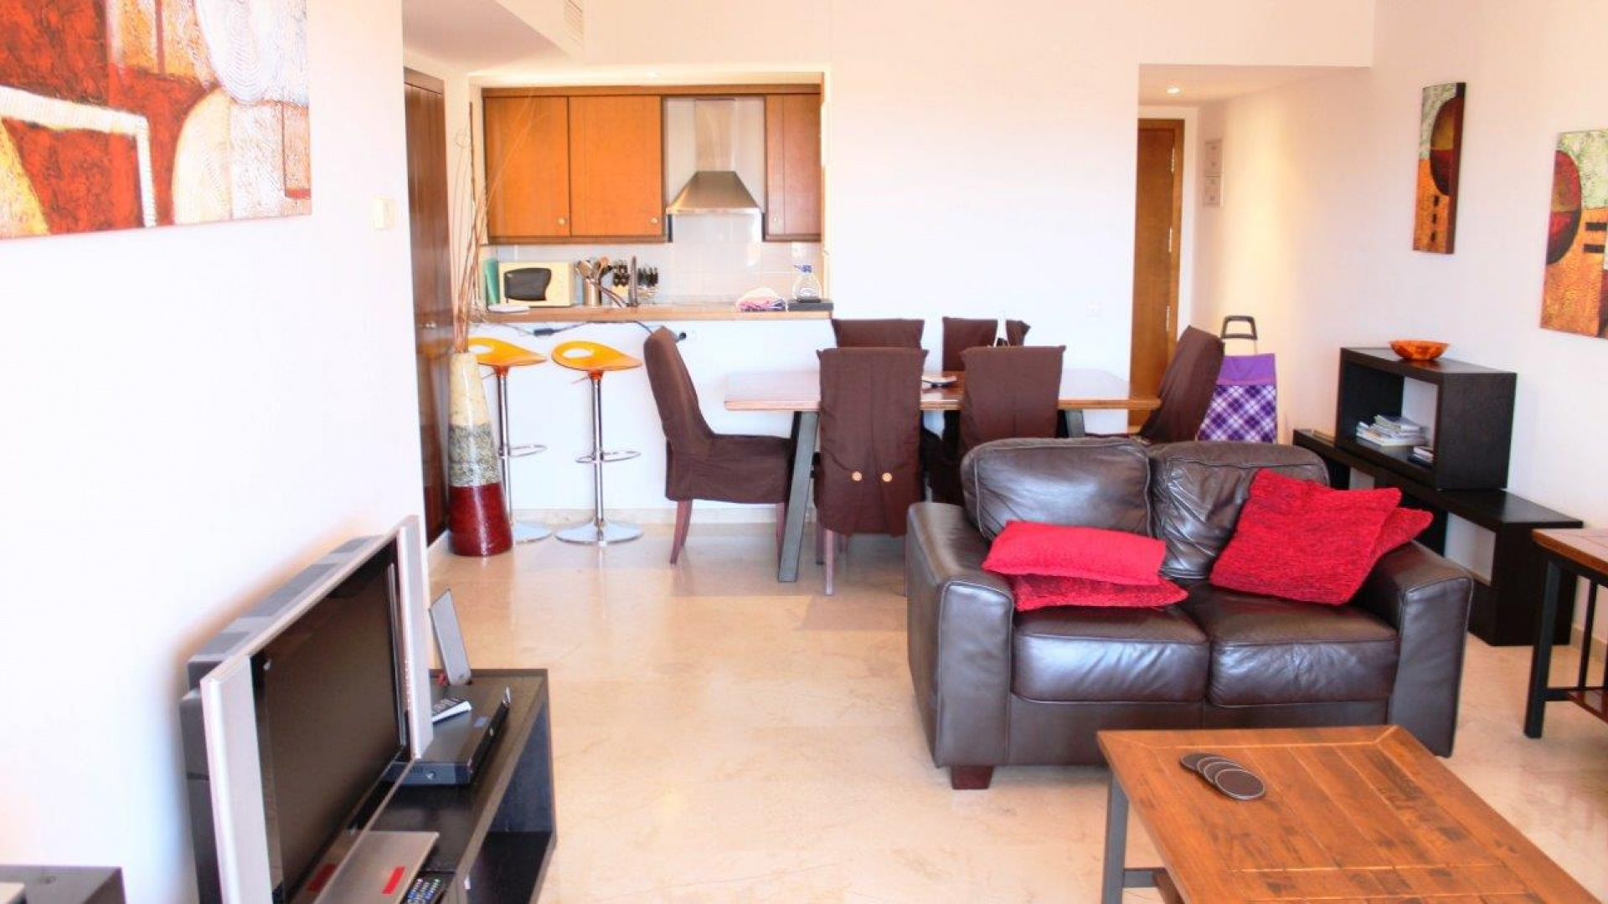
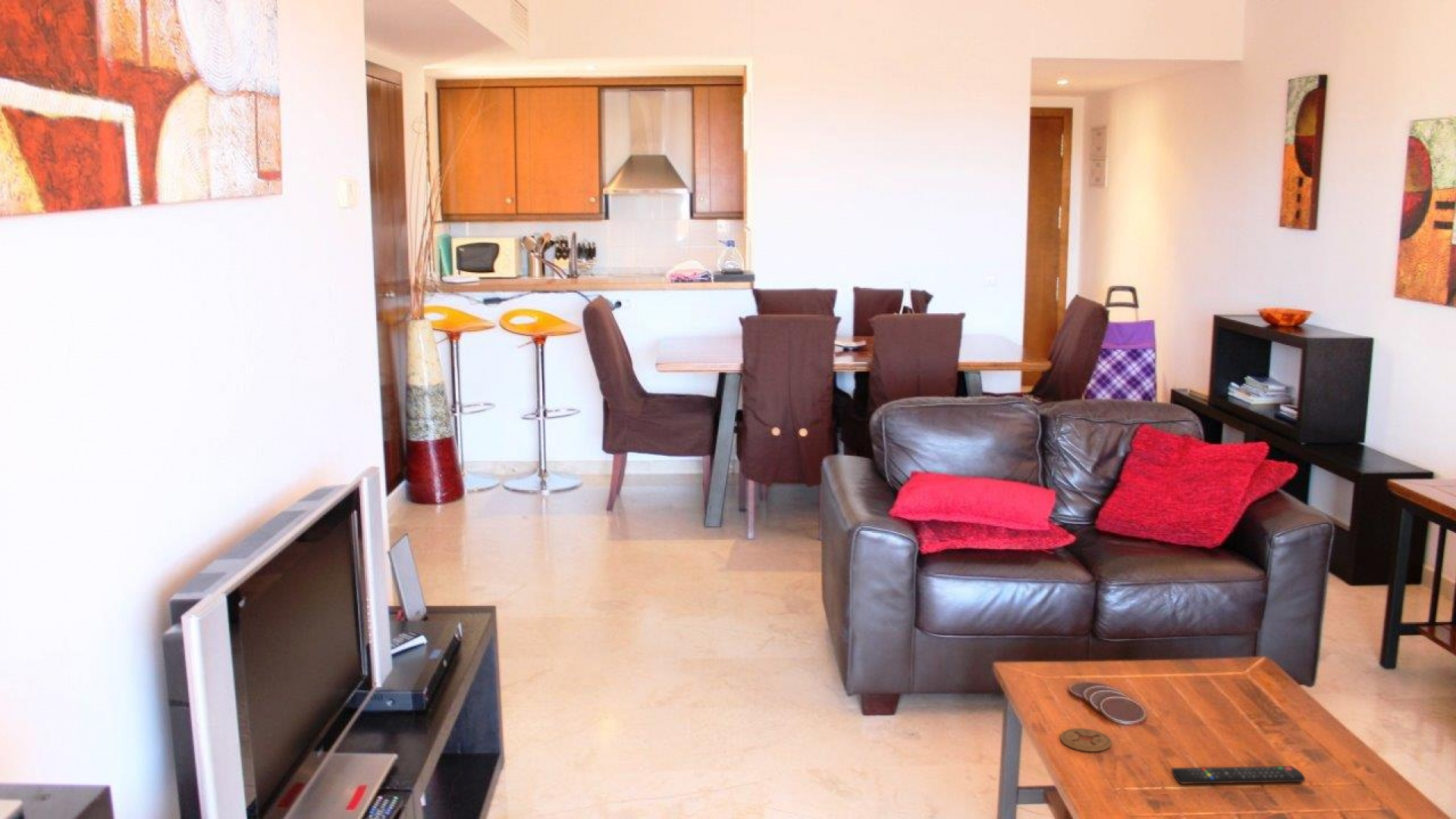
+ remote control [1171,765,1306,784]
+ coaster [1059,728,1112,752]
